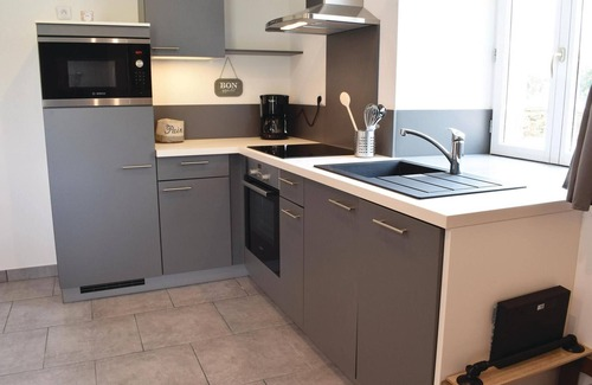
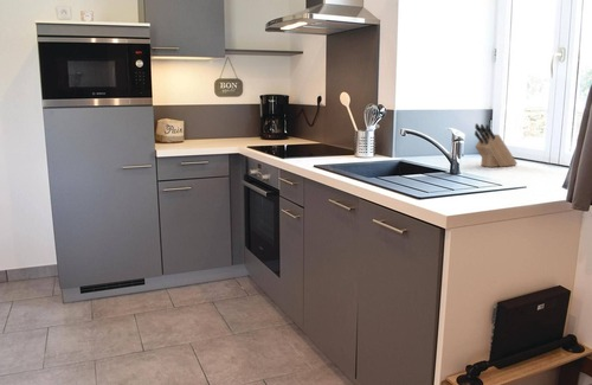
+ knife block [474,122,519,168]
